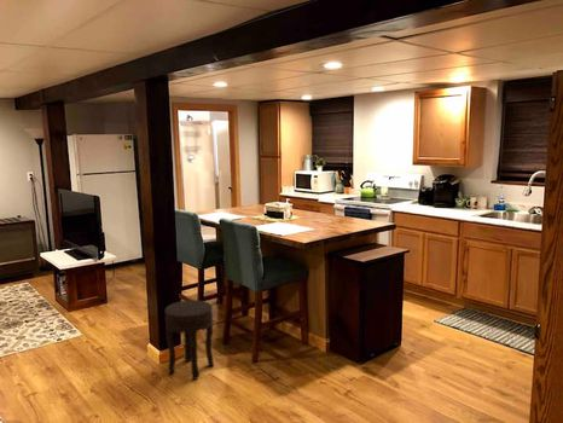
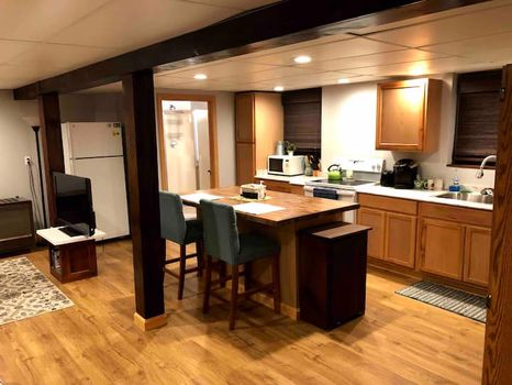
- side table [163,299,215,381]
